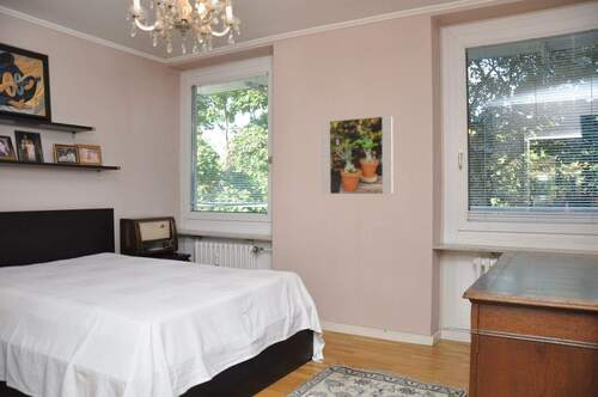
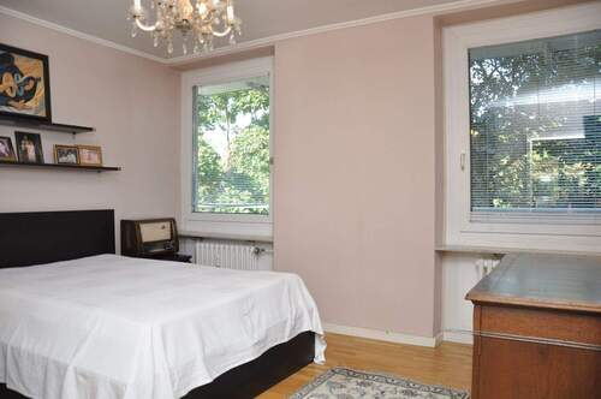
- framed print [321,115,395,195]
